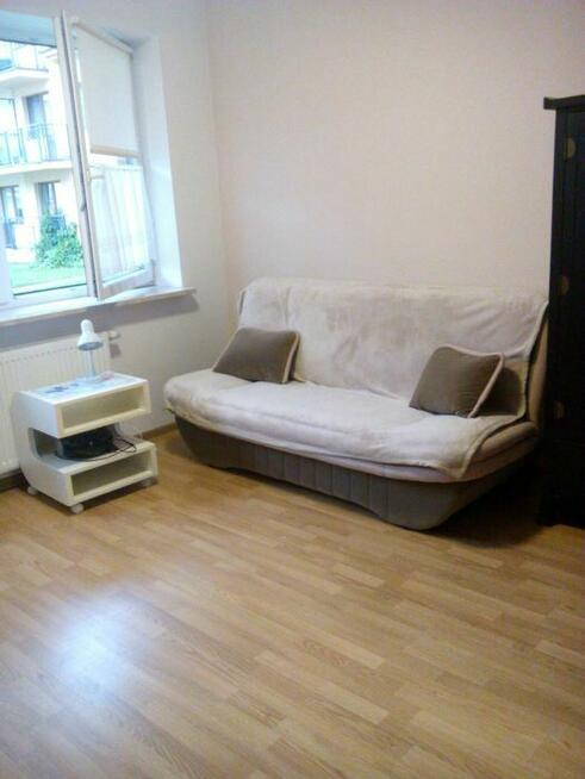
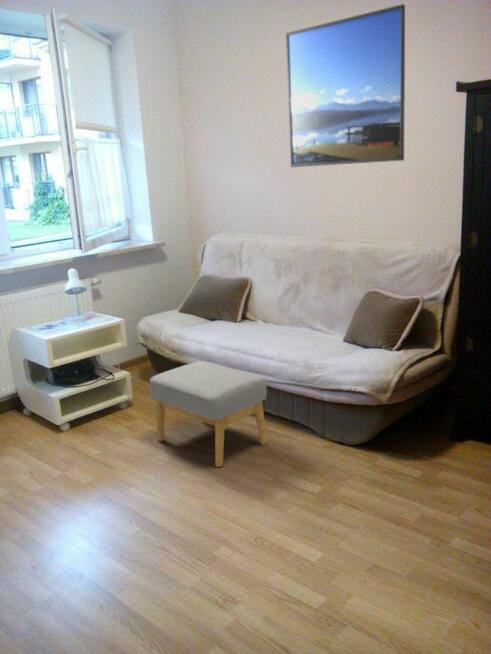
+ footstool [149,360,268,468]
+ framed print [285,3,406,168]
